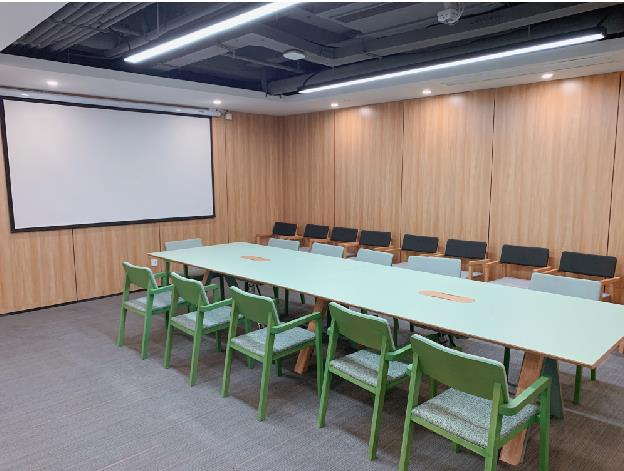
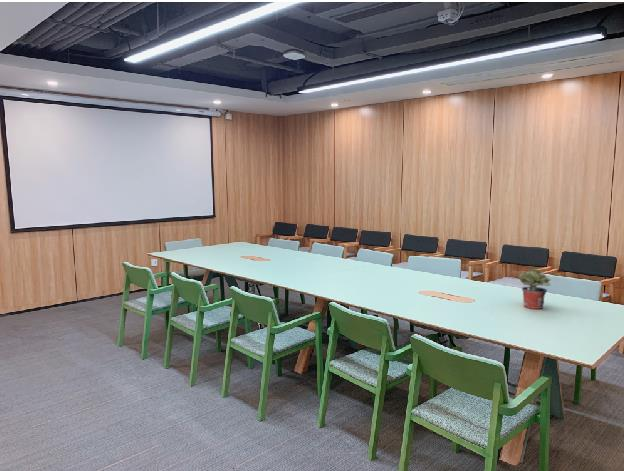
+ potted plant [518,268,552,310]
